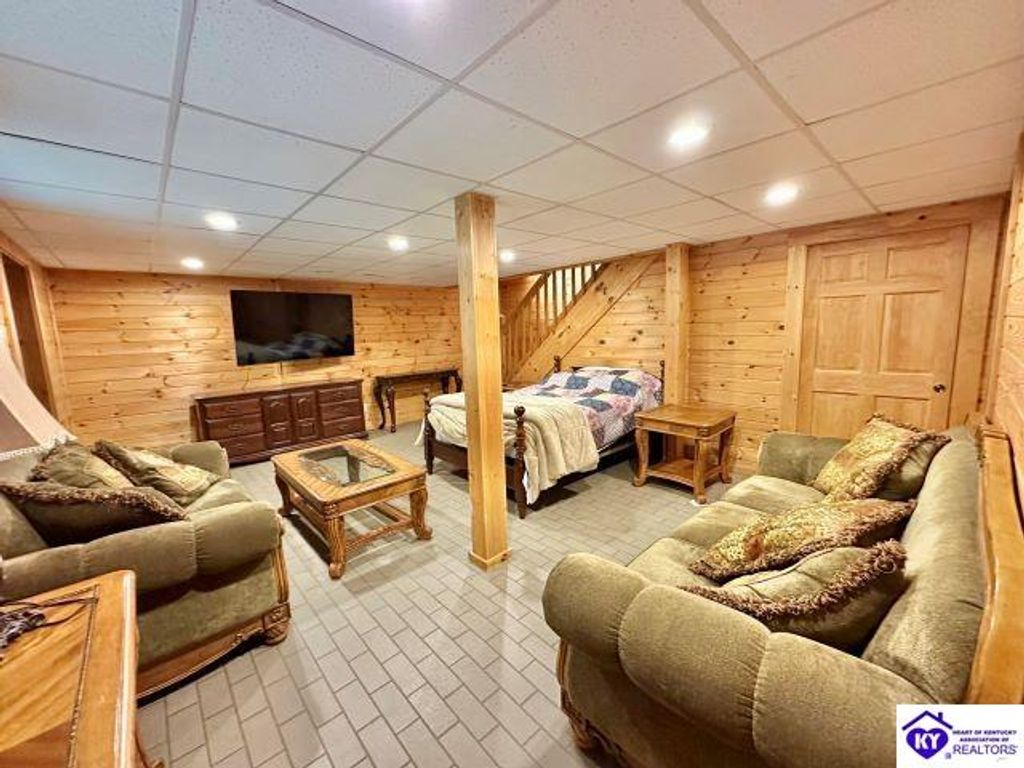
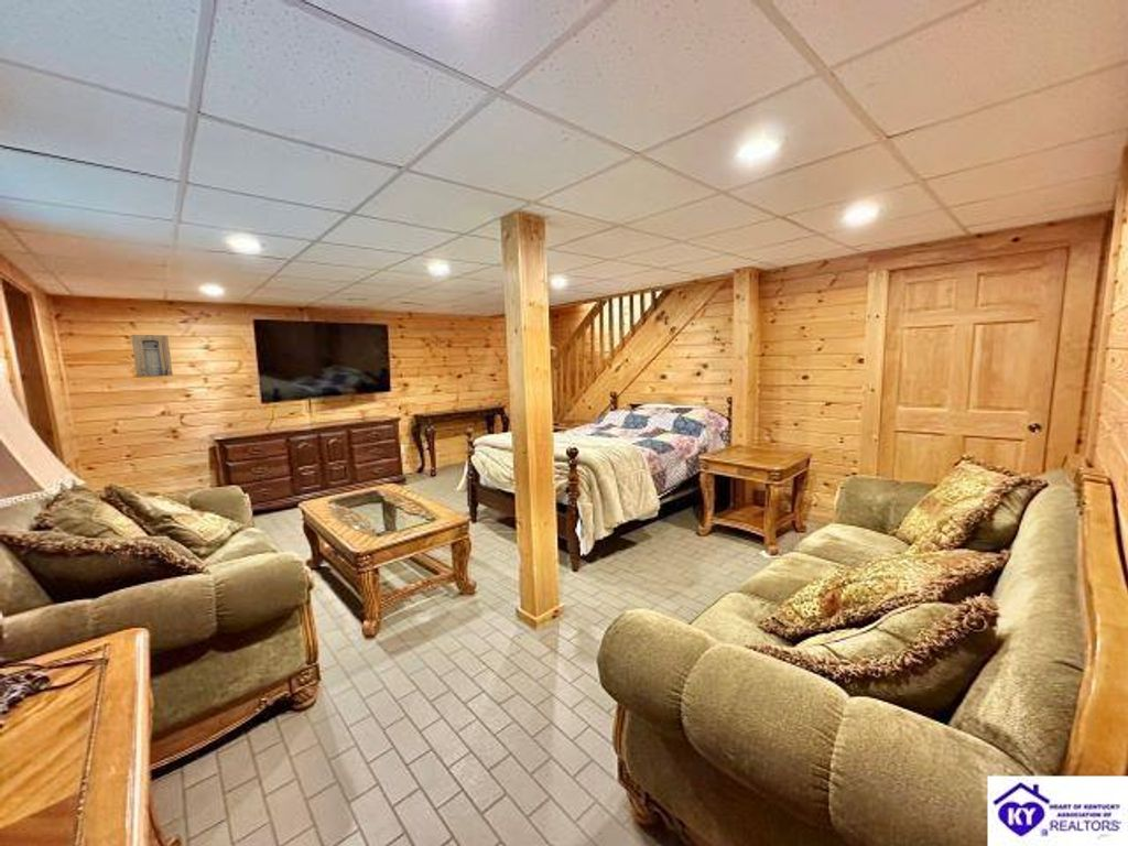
+ wall art [130,334,174,378]
